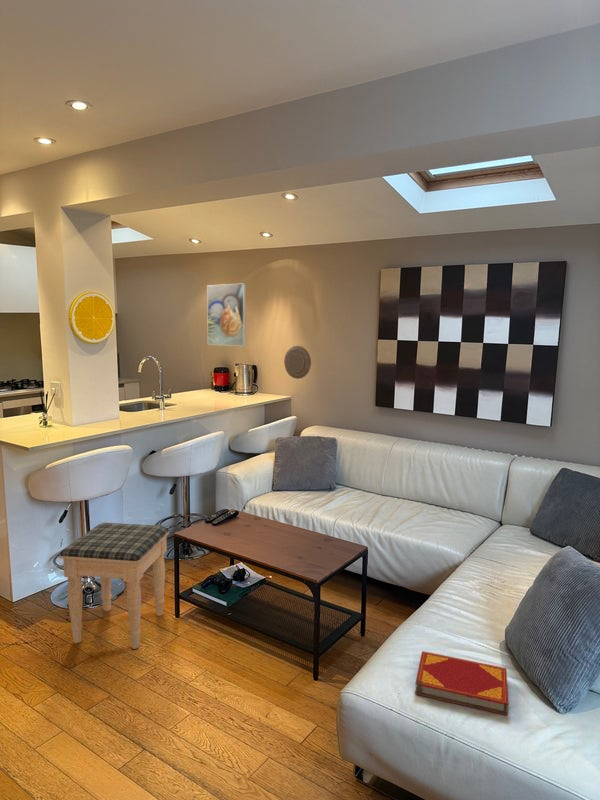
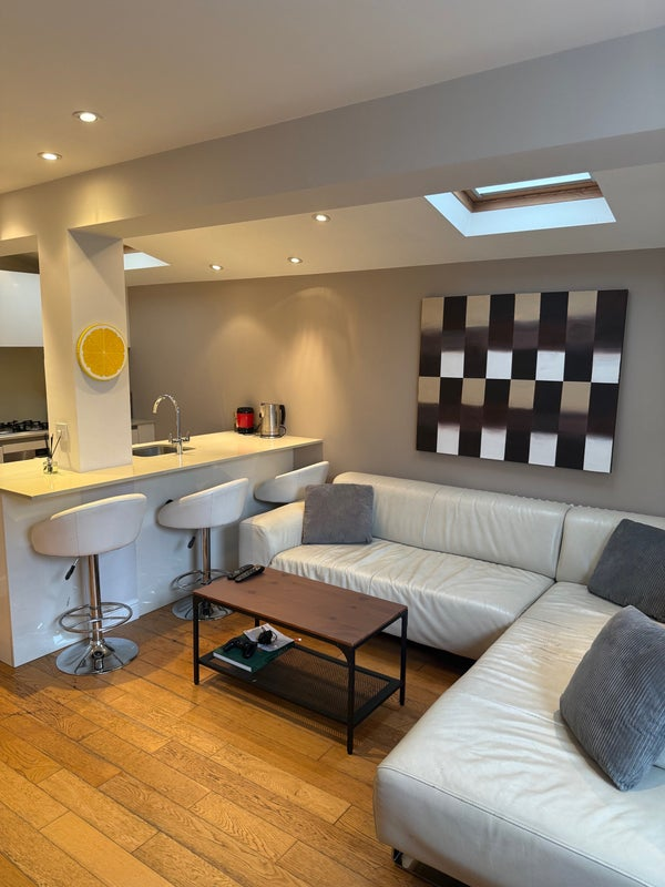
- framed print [206,282,247,347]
- hardback book [414,650,509,716]
- decorative plate [283,345,312,380]
- footstool [59,522,170,650]
